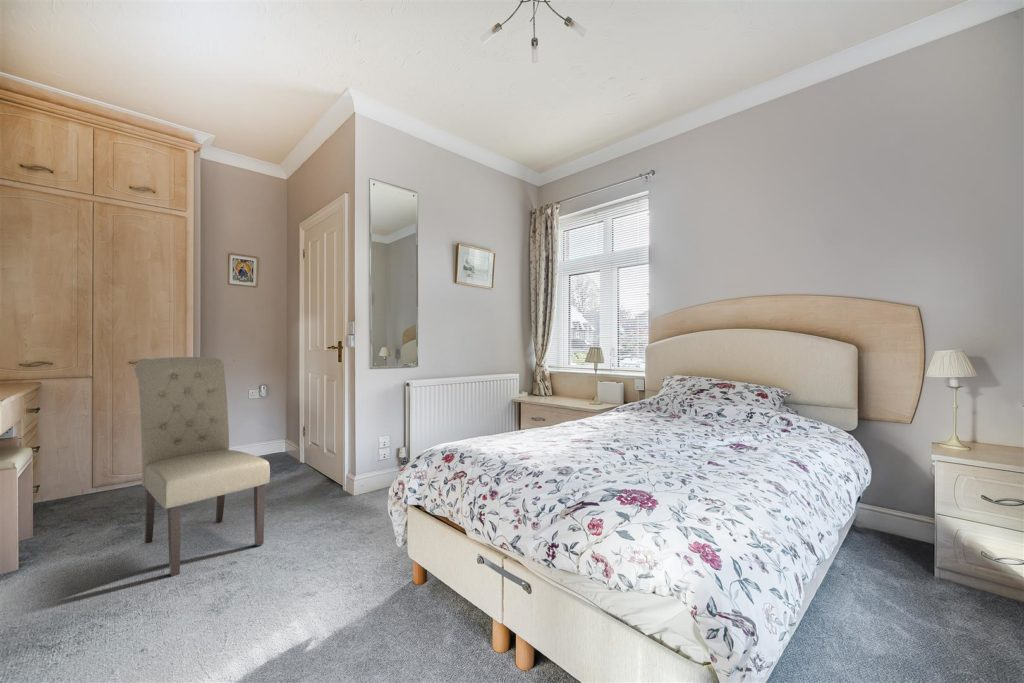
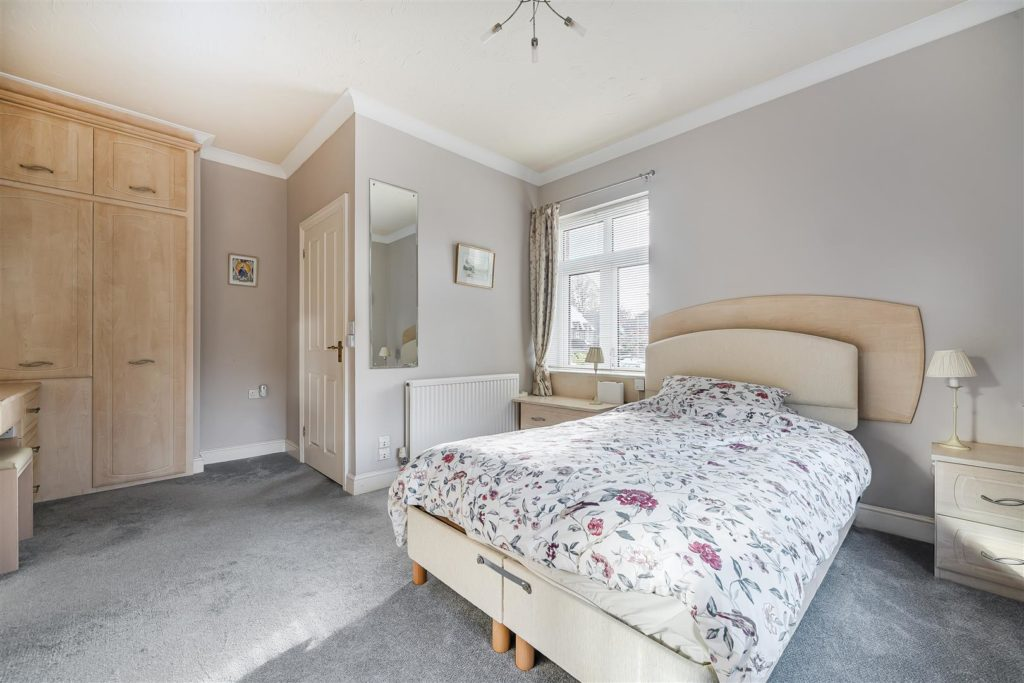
- chair [134,356,271,577]
